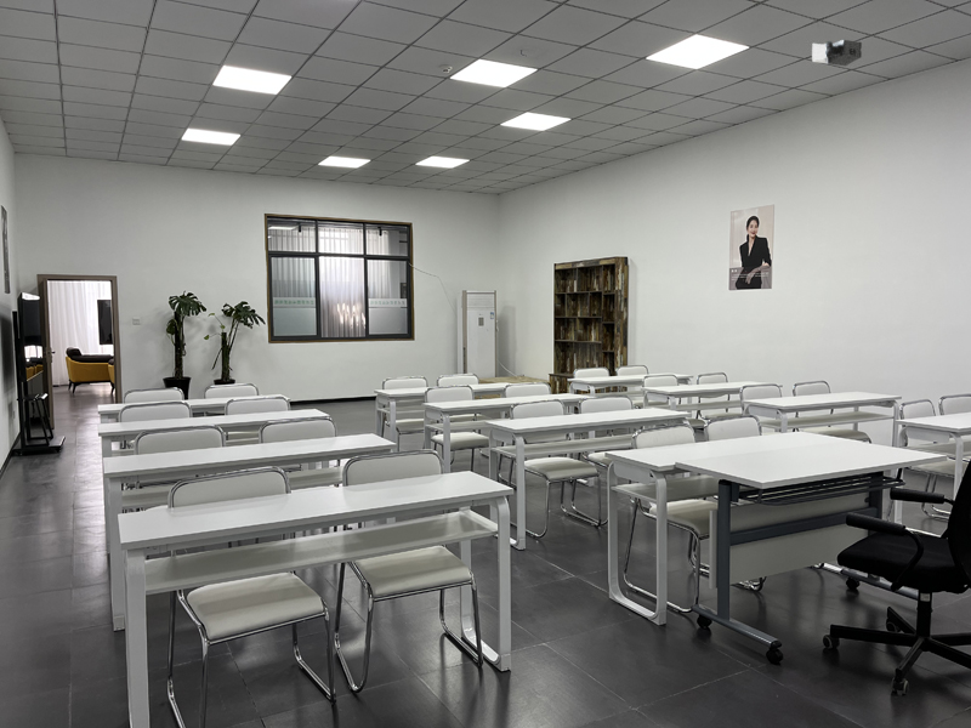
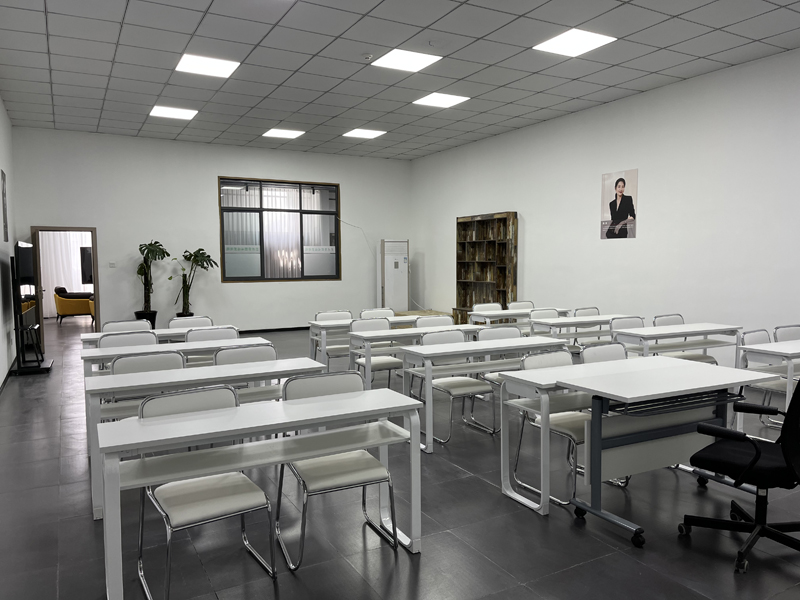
- projector [811,39,863,67]
